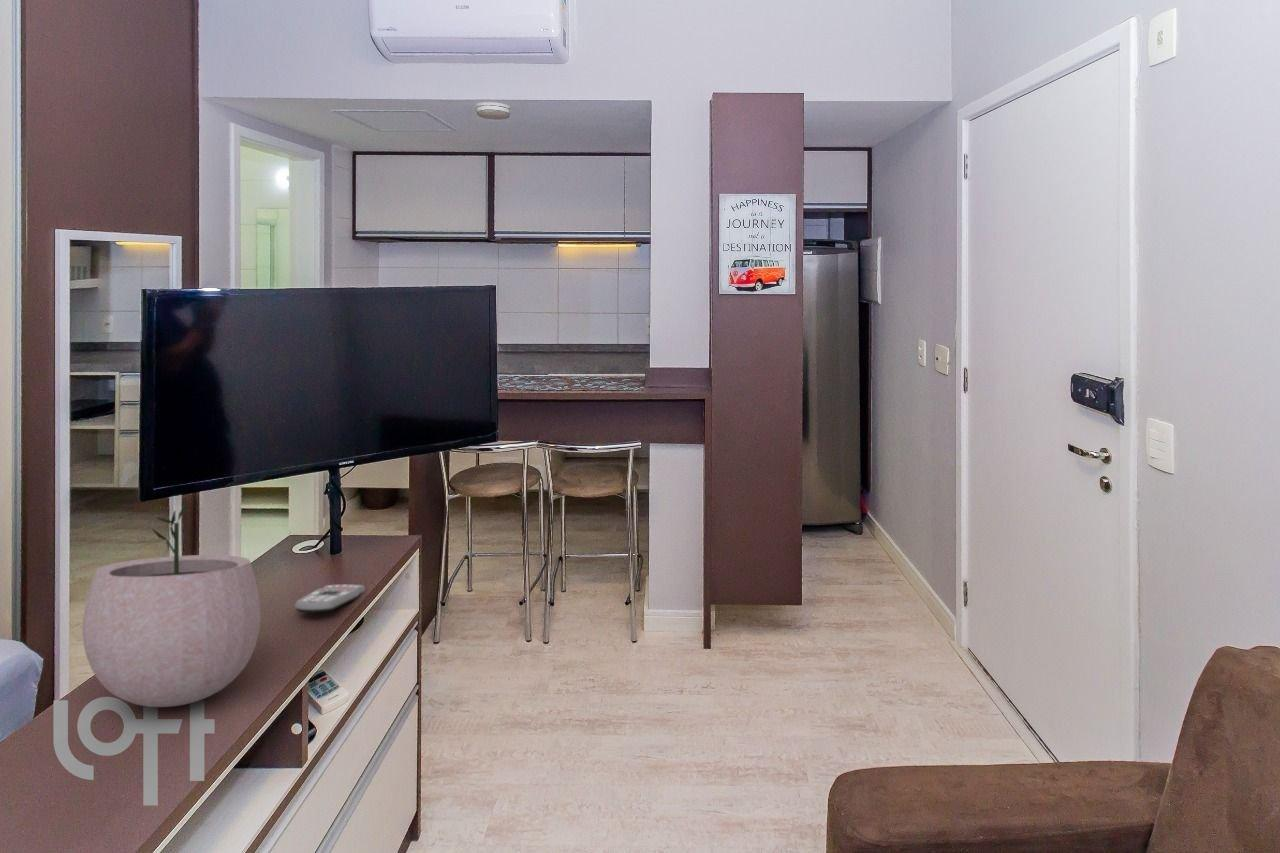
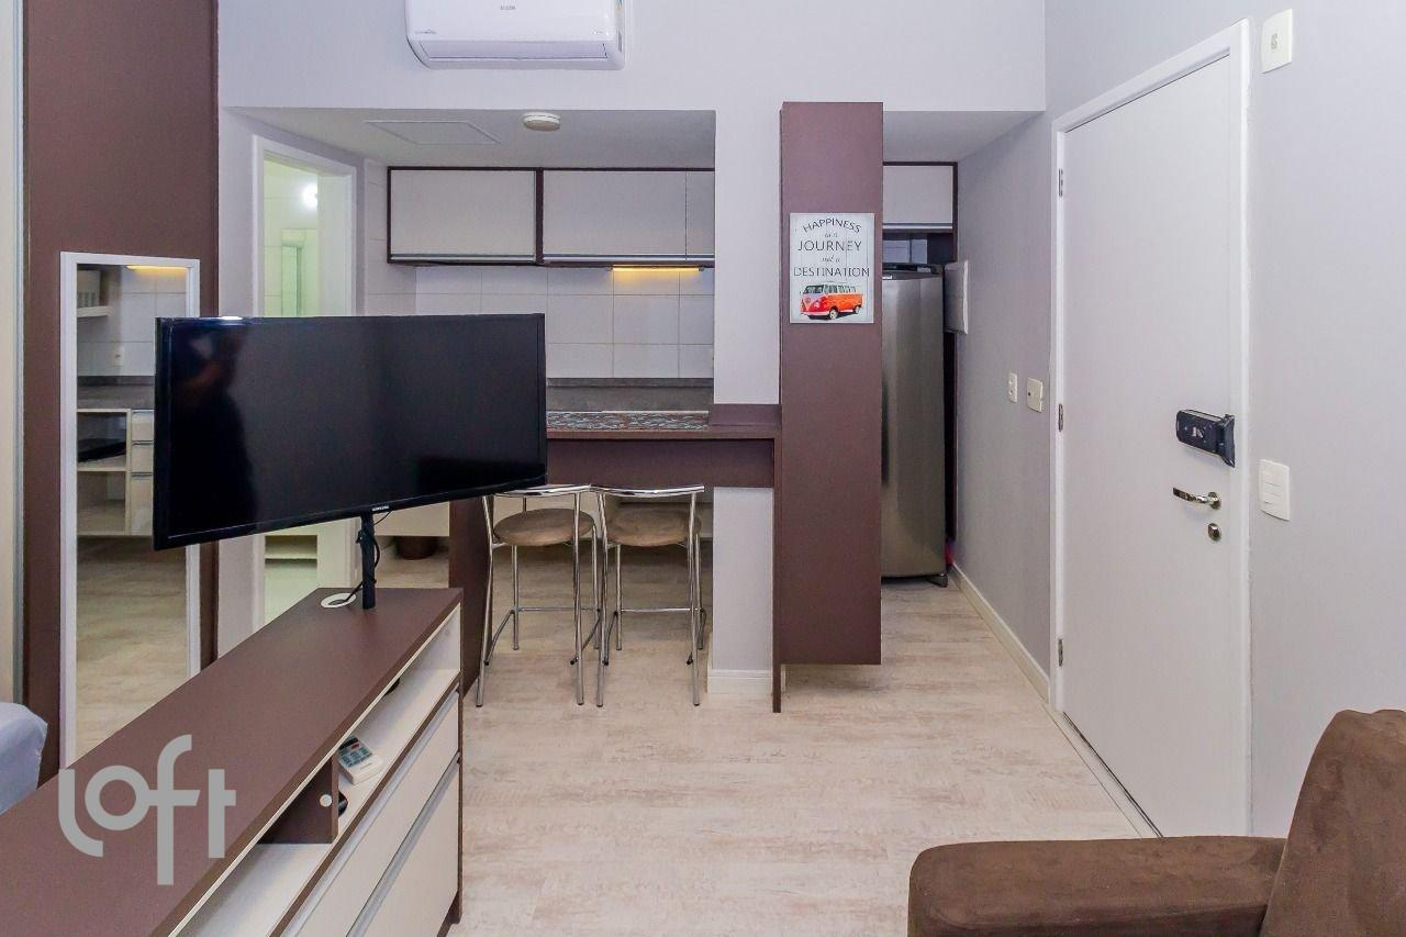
- plant pot [81,503,262,708]
- remote control [294,583,366,614]
